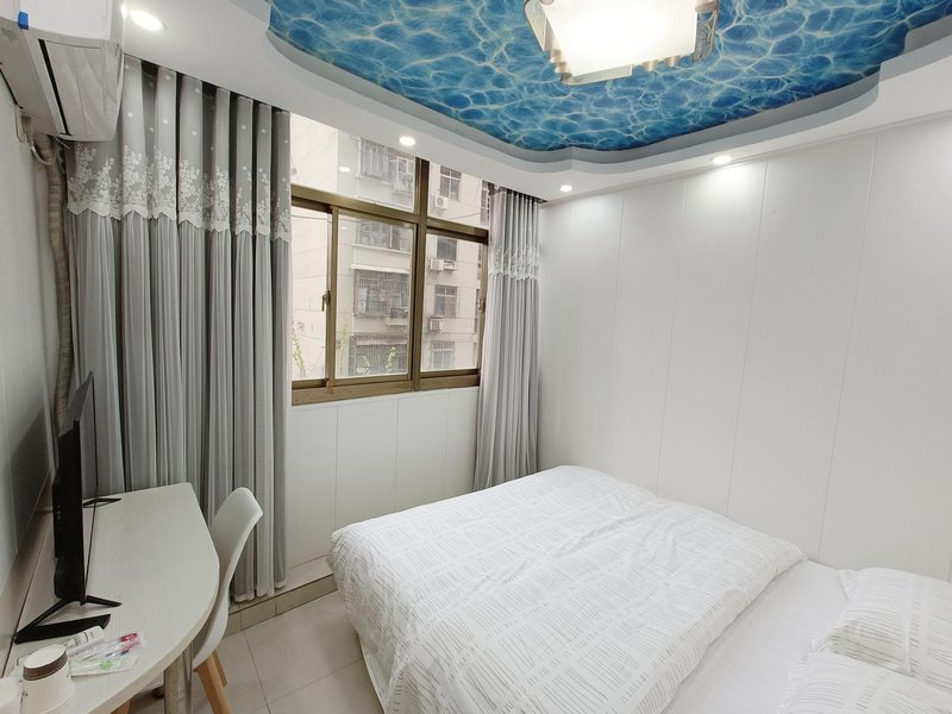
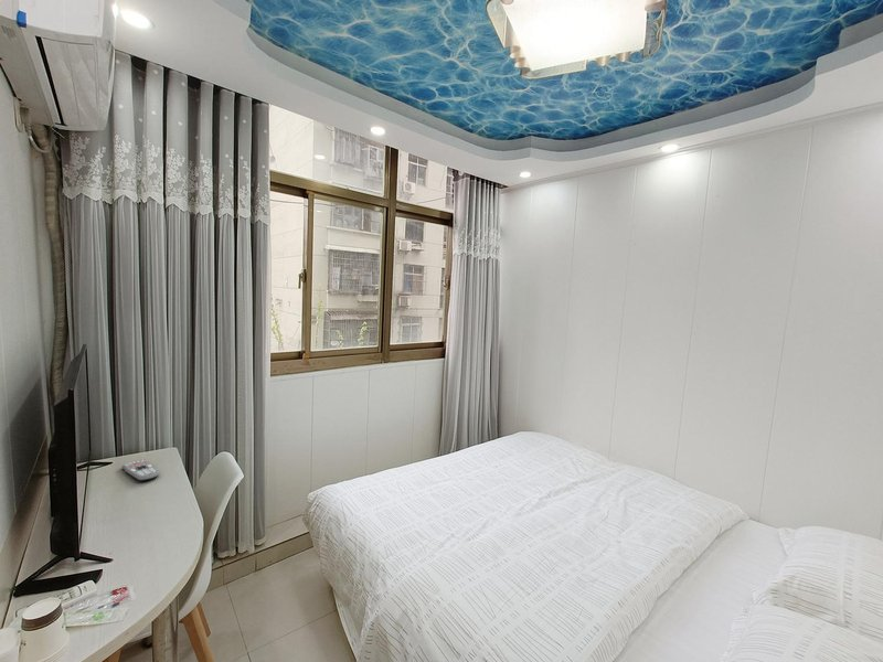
+ remote control [120,458,161,482]
